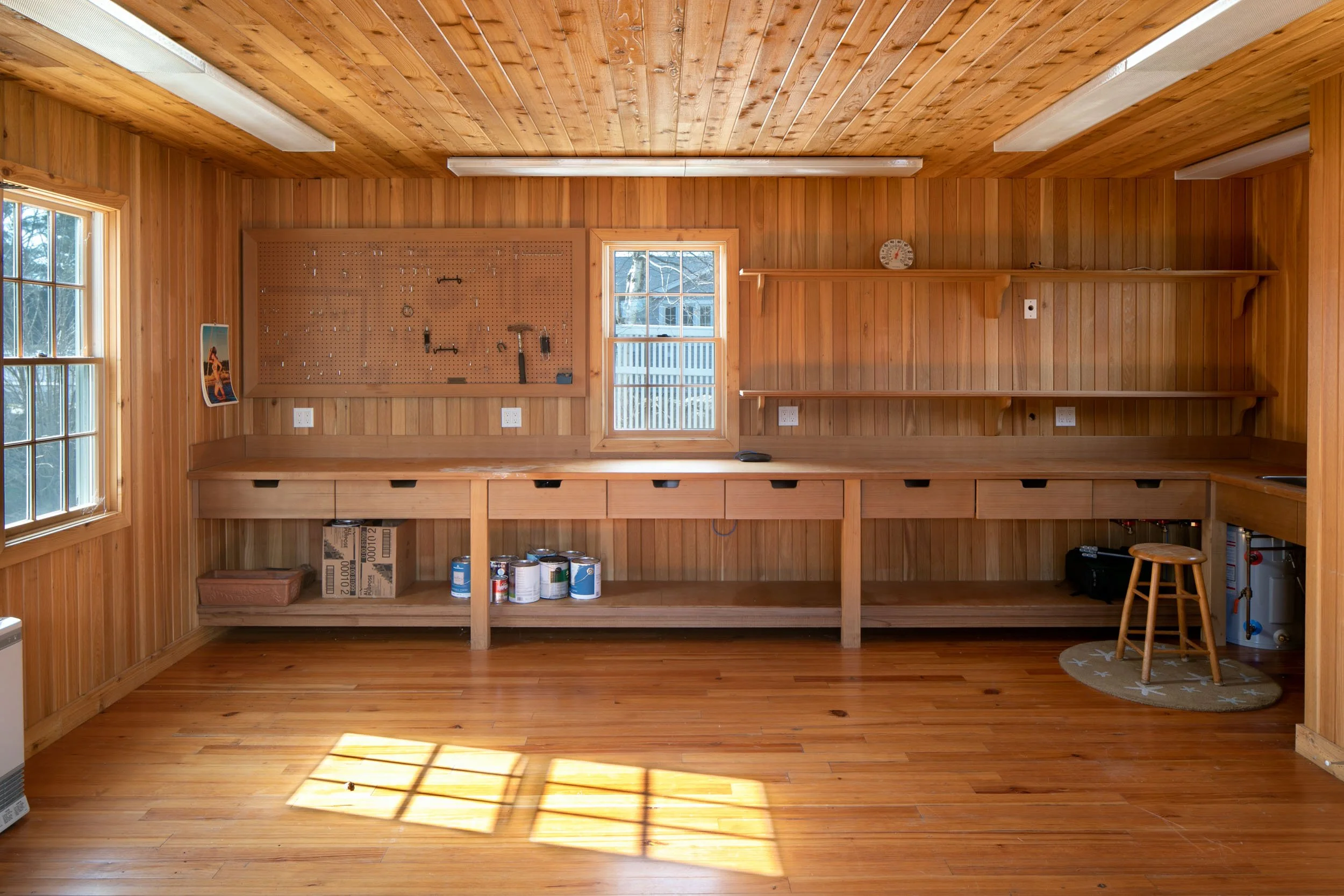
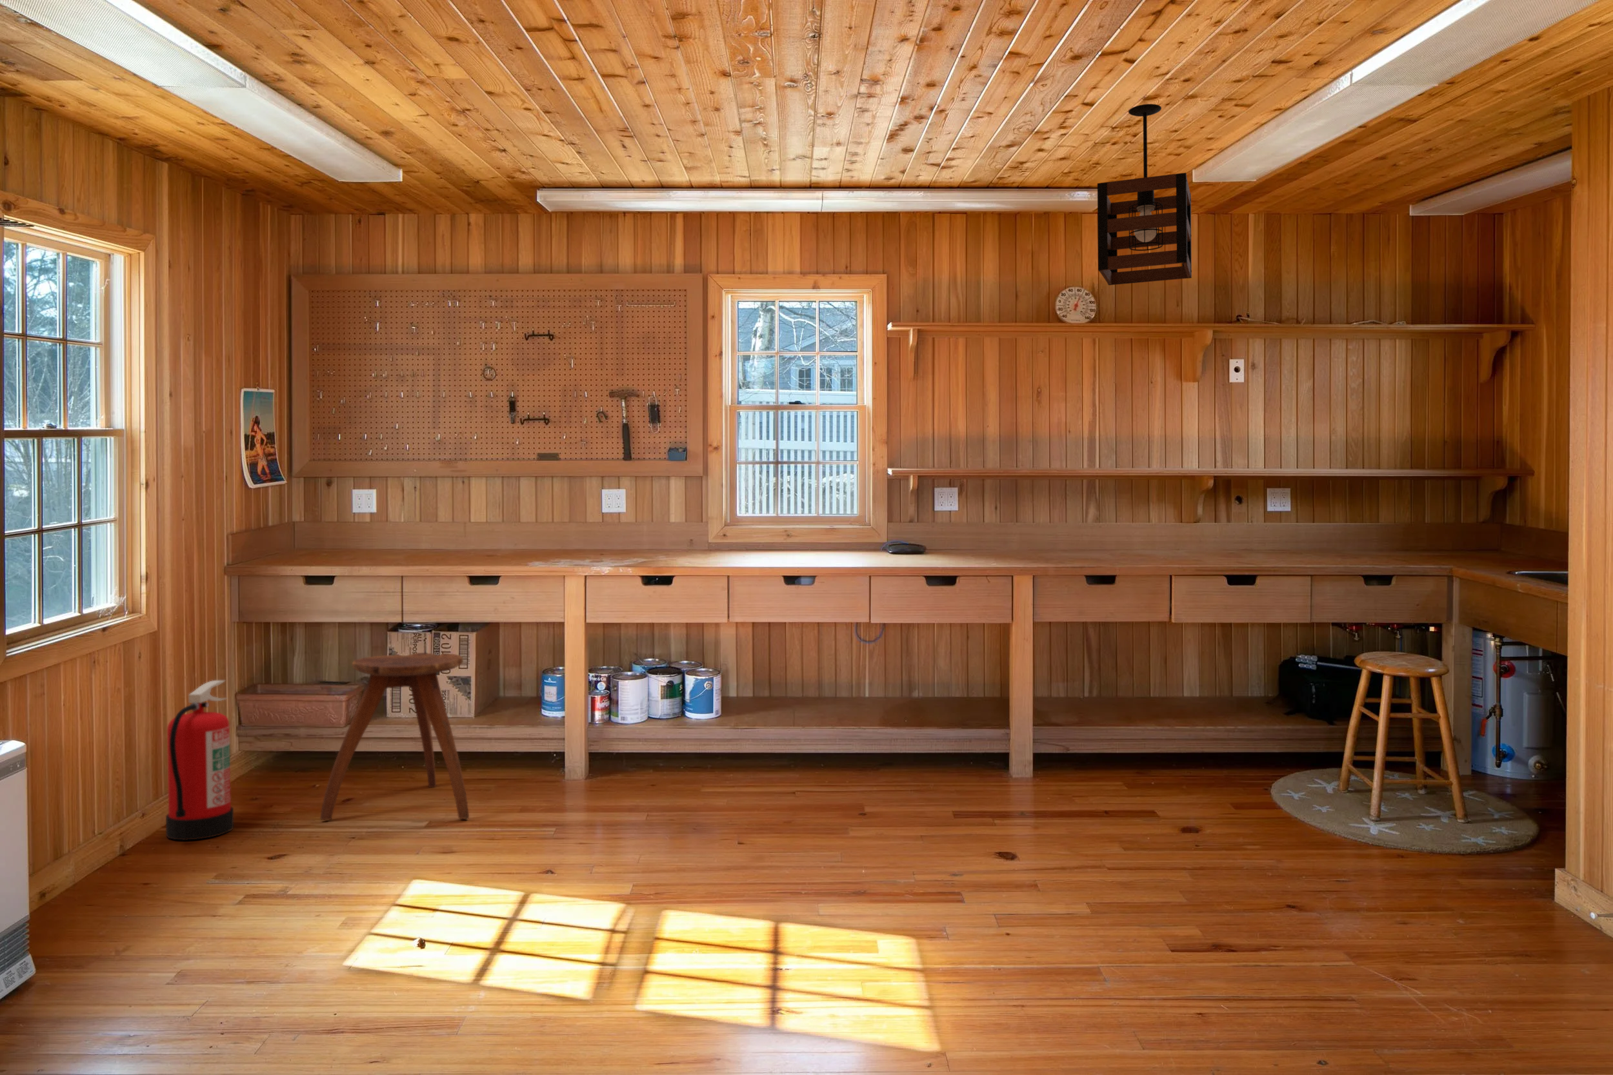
+ stool [320,651,469,821]
+ pendant light [1097,103,1192,286]
+ fire extinguisher [166,680,234,841]
